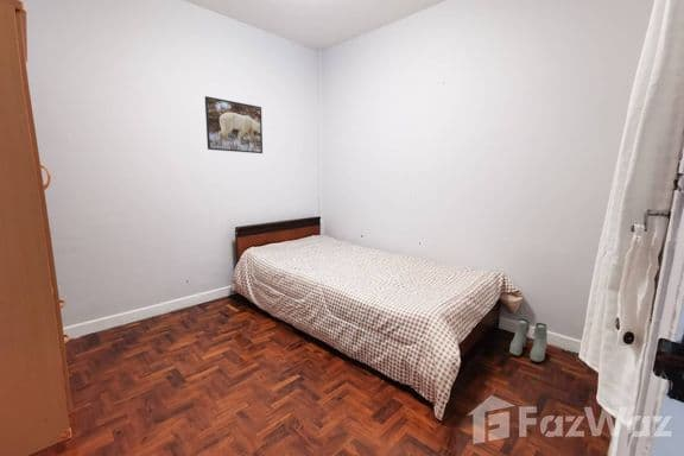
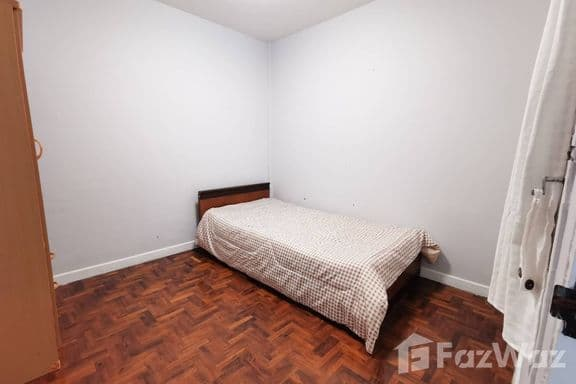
- boots [508,317,549,363]
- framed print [204,95,264,154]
